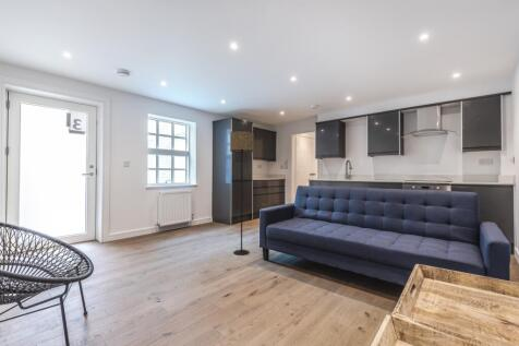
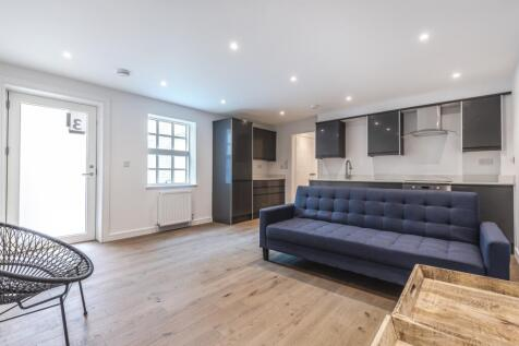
- floor lamp [229,130,254,256]
